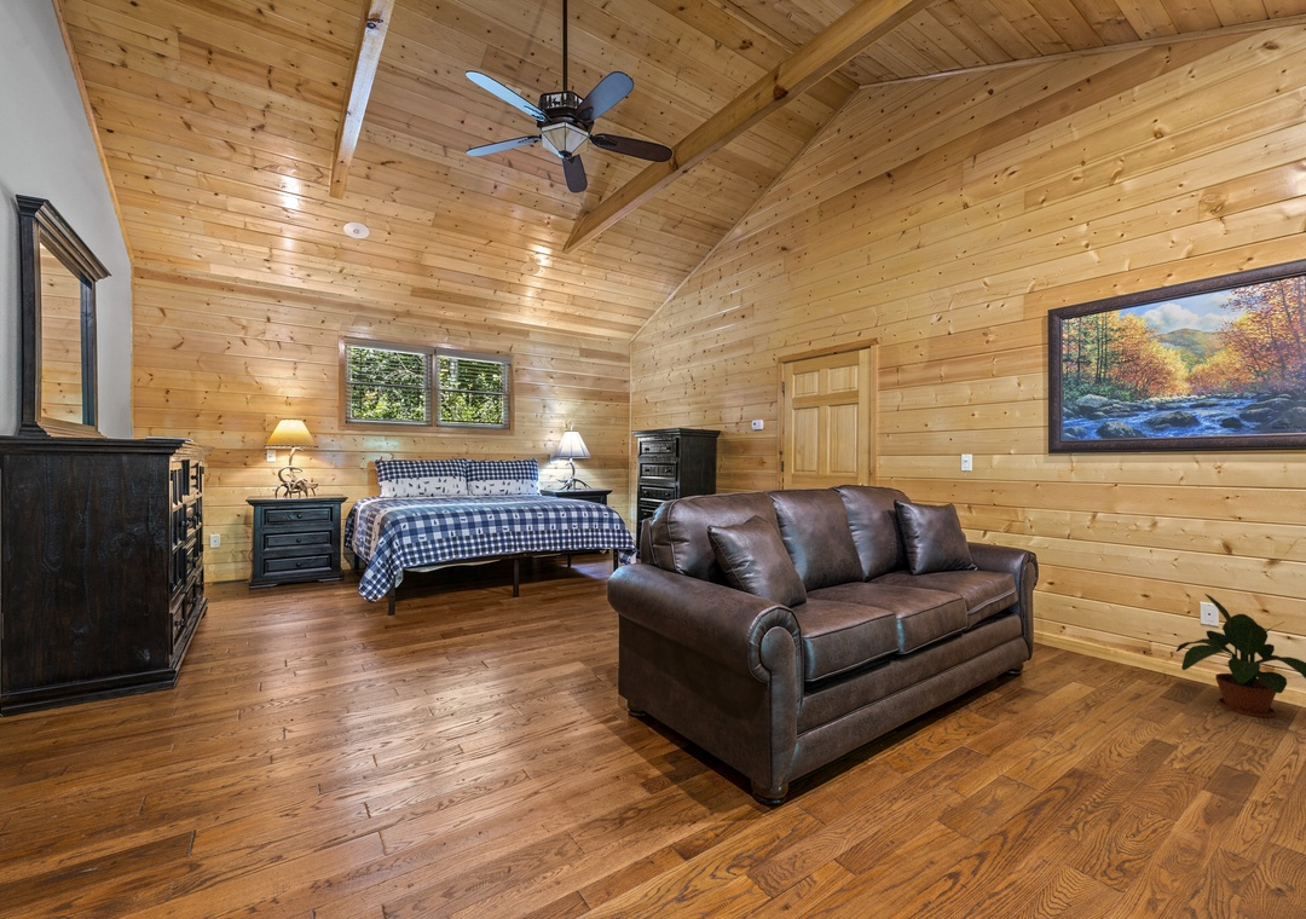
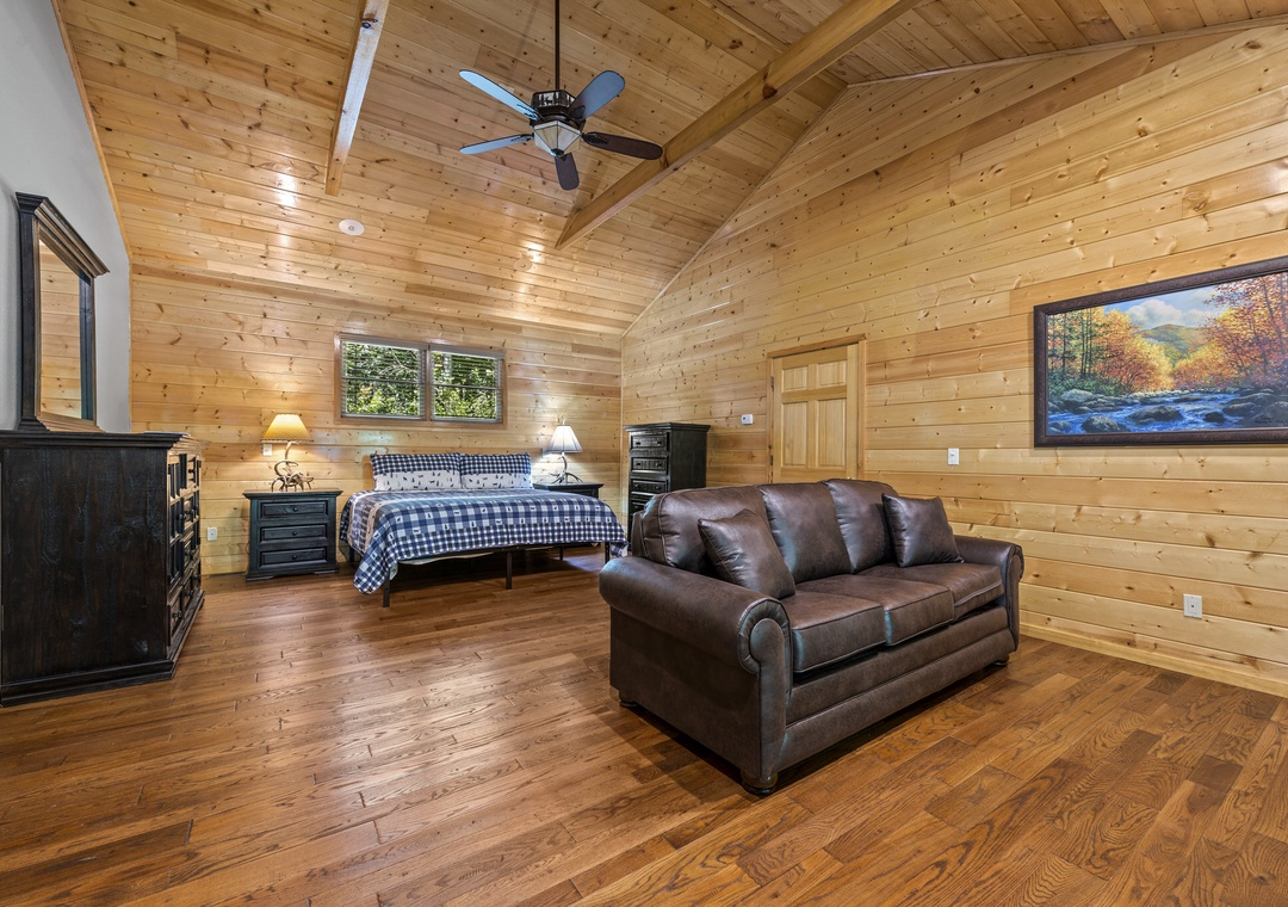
- potted plant [1174,593,1306,718]
